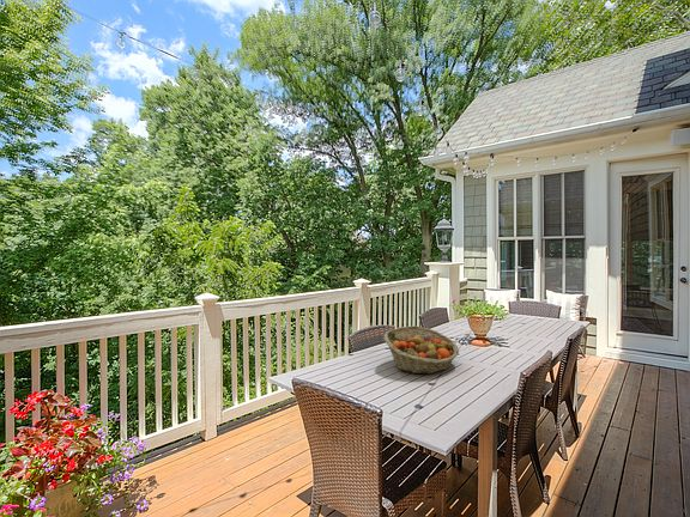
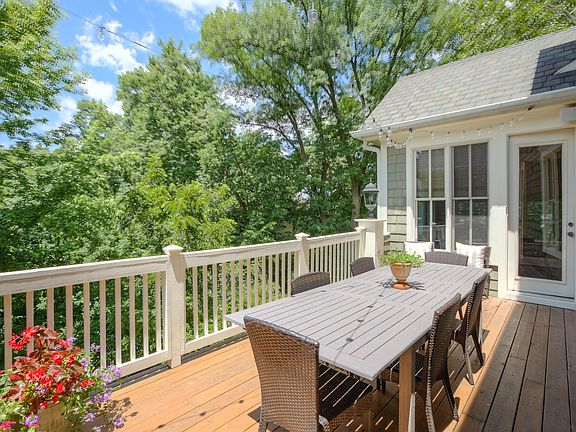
- fruit basket [382,324,460,375]
